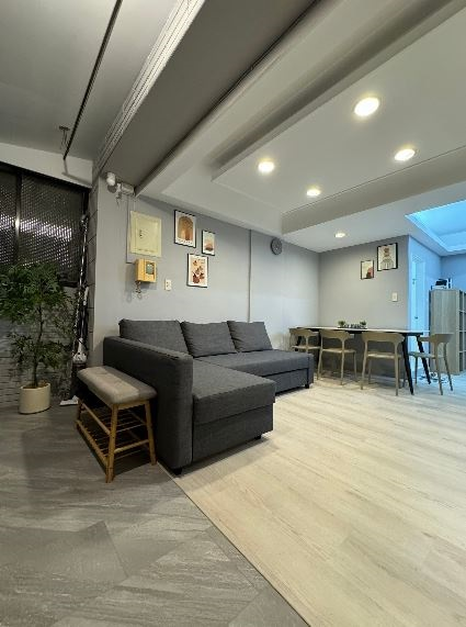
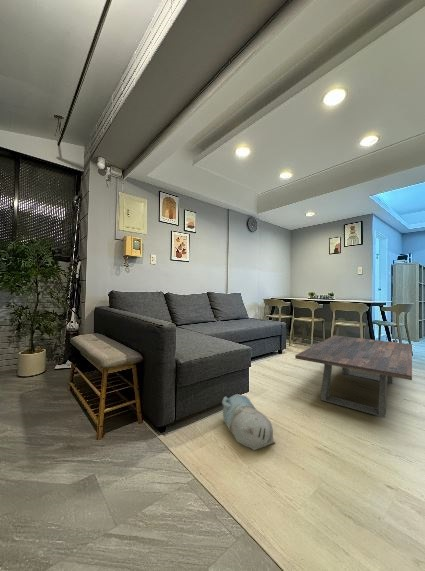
+ plush toy [221,393,276,451]
+ coffee table [294,334,413,418]
